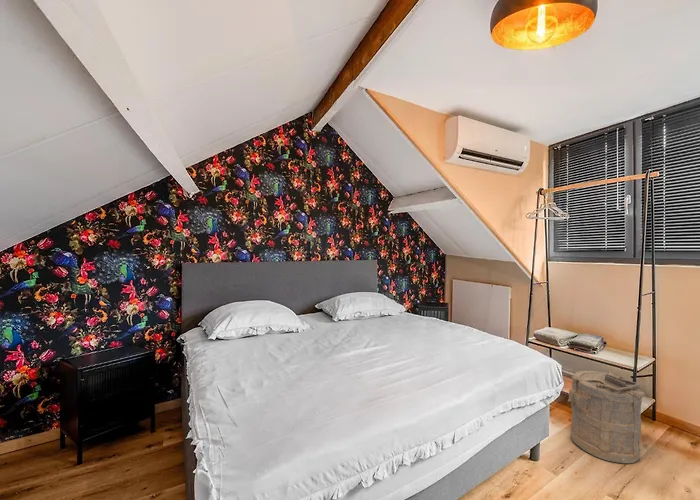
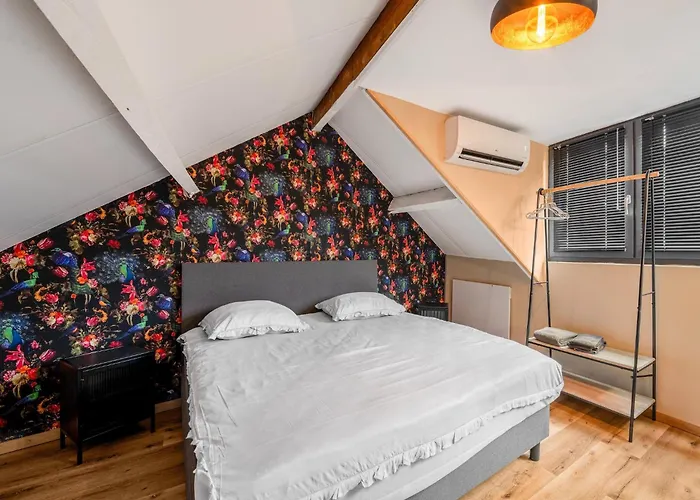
- laundry hamper [567,369,646,464]
